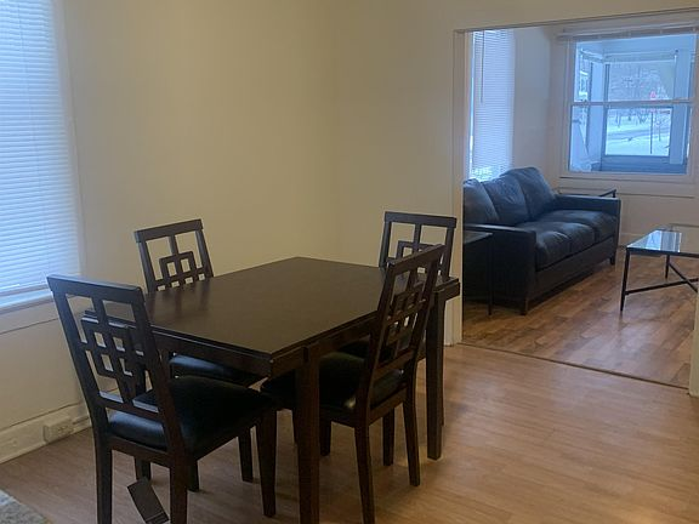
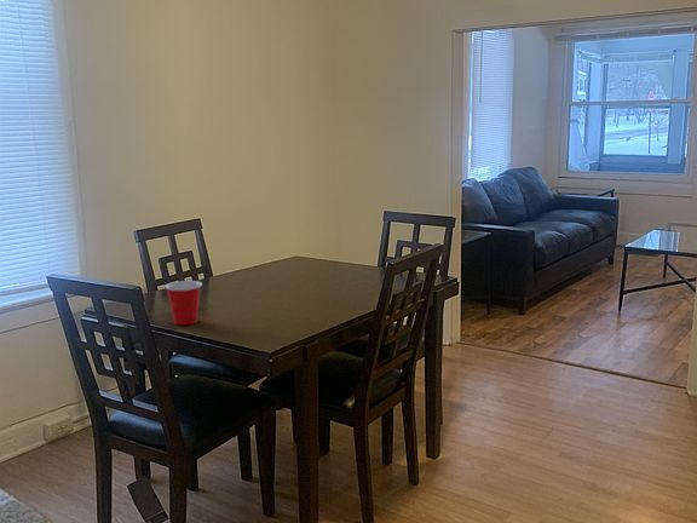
+ cup [163,280,203,326]
